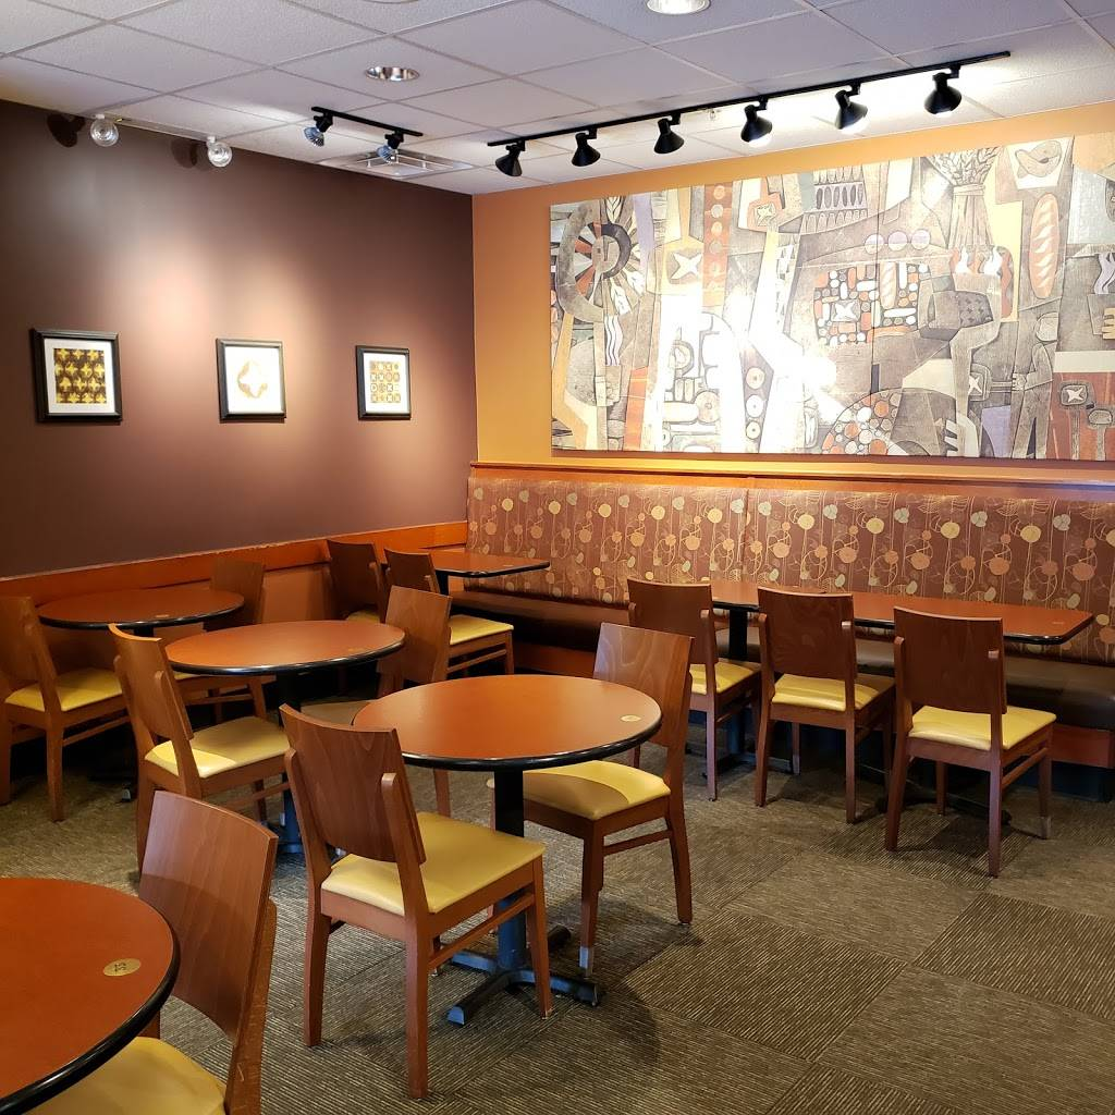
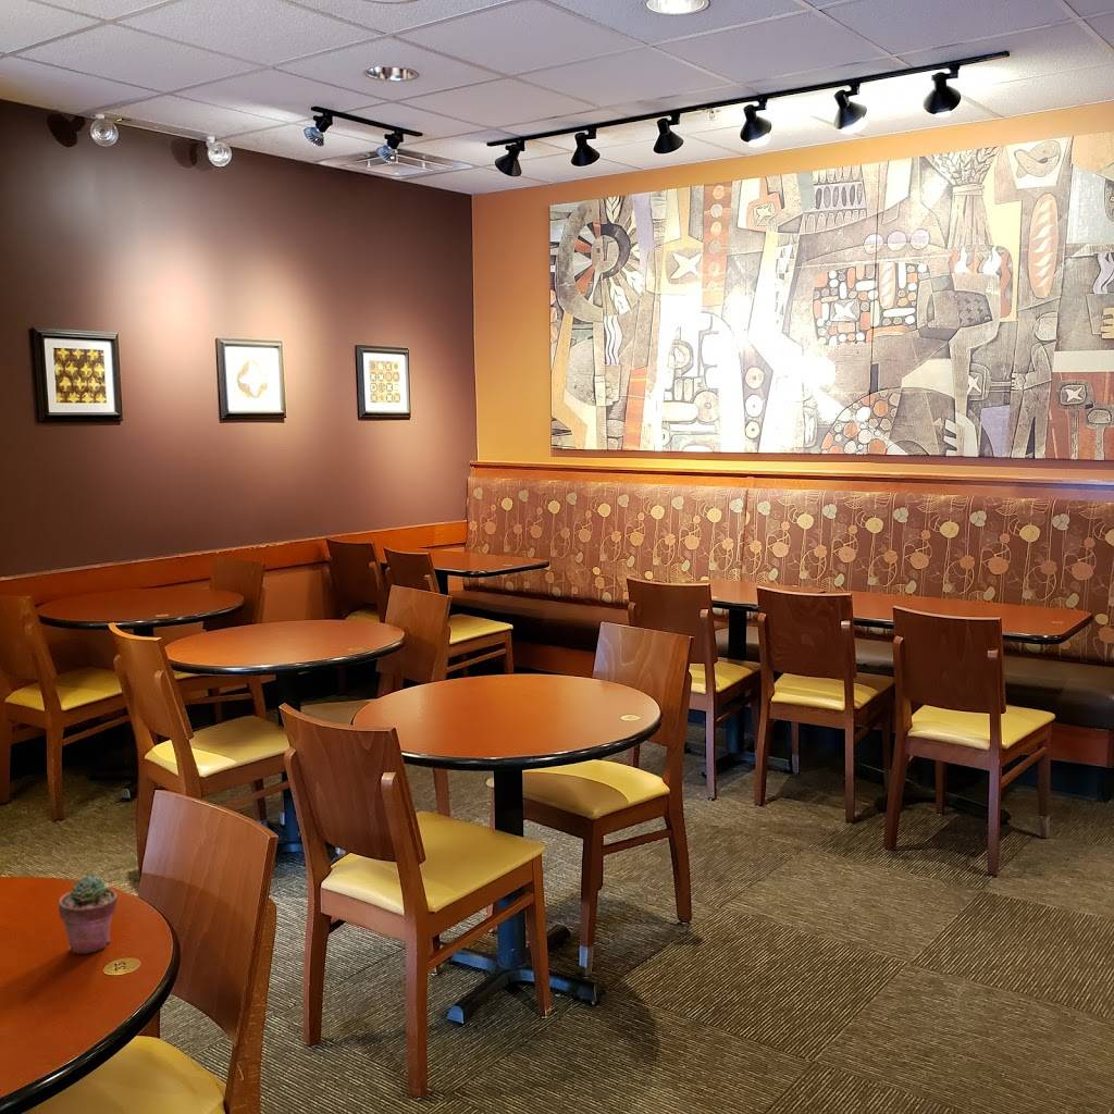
+ potted succulent [58,874,119,955]
